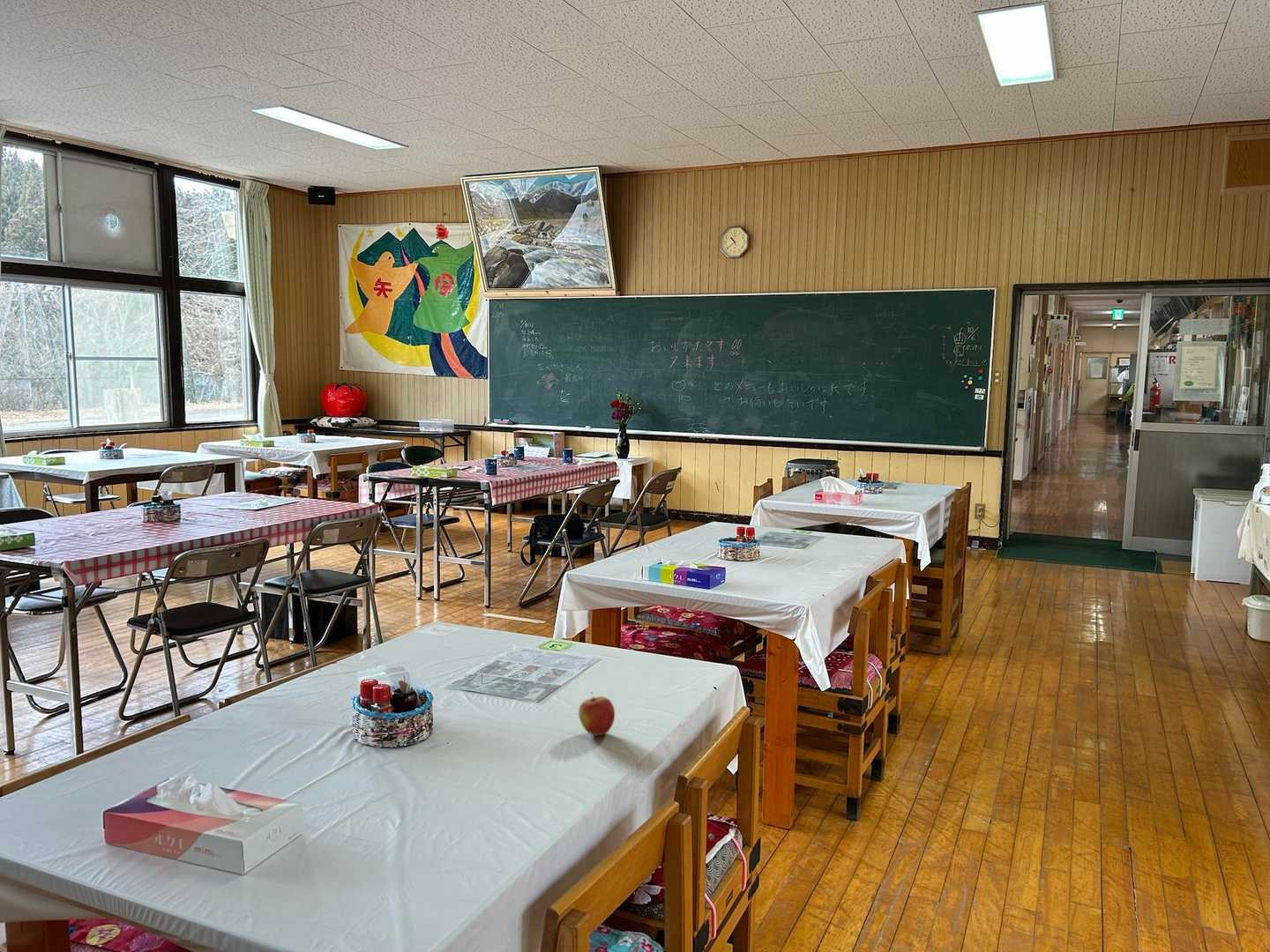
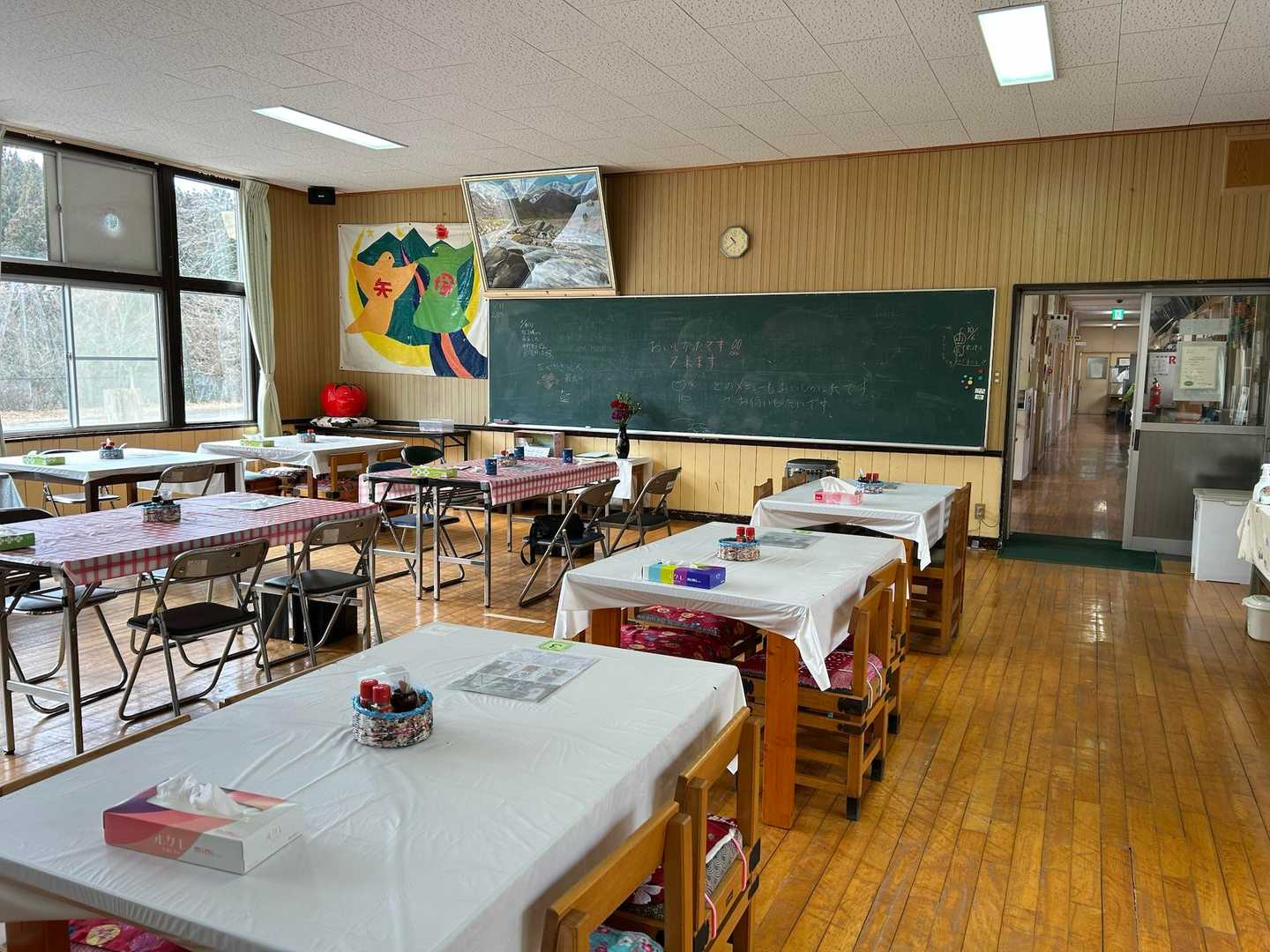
- apple [578,691,616,737]
